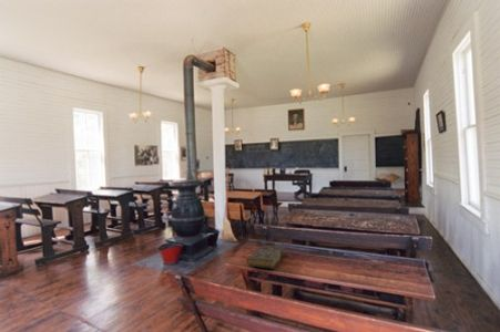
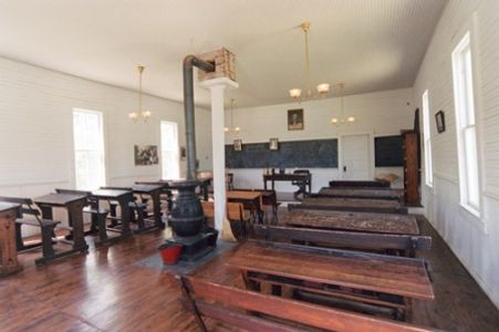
- book [246,245,287,270]
